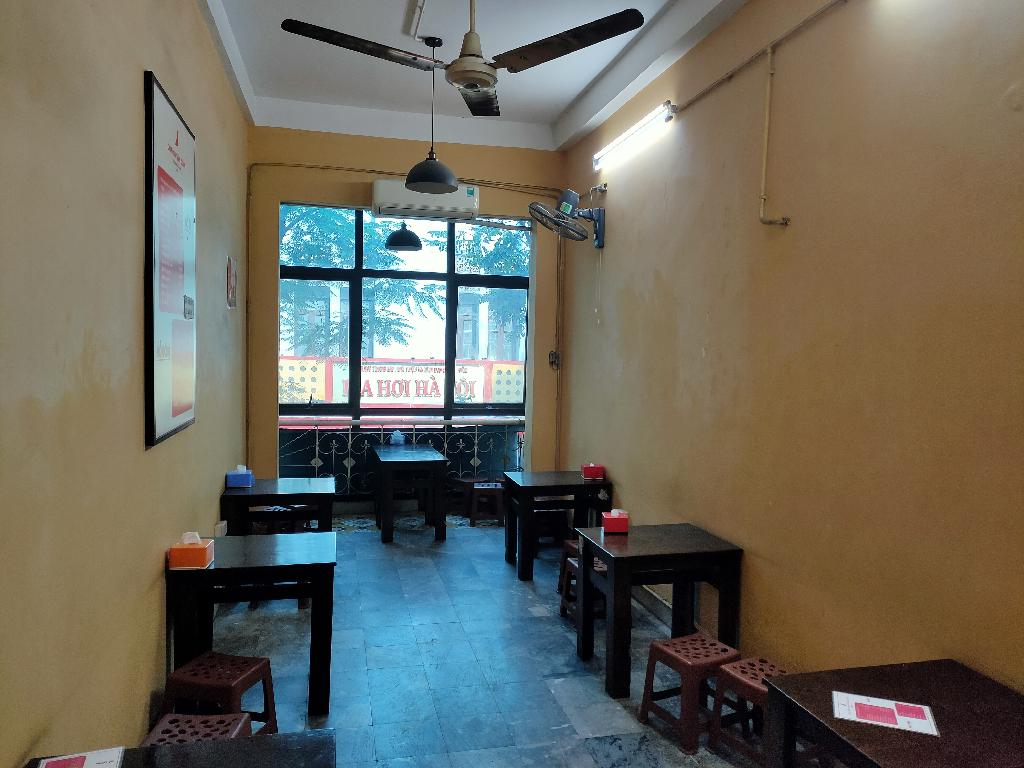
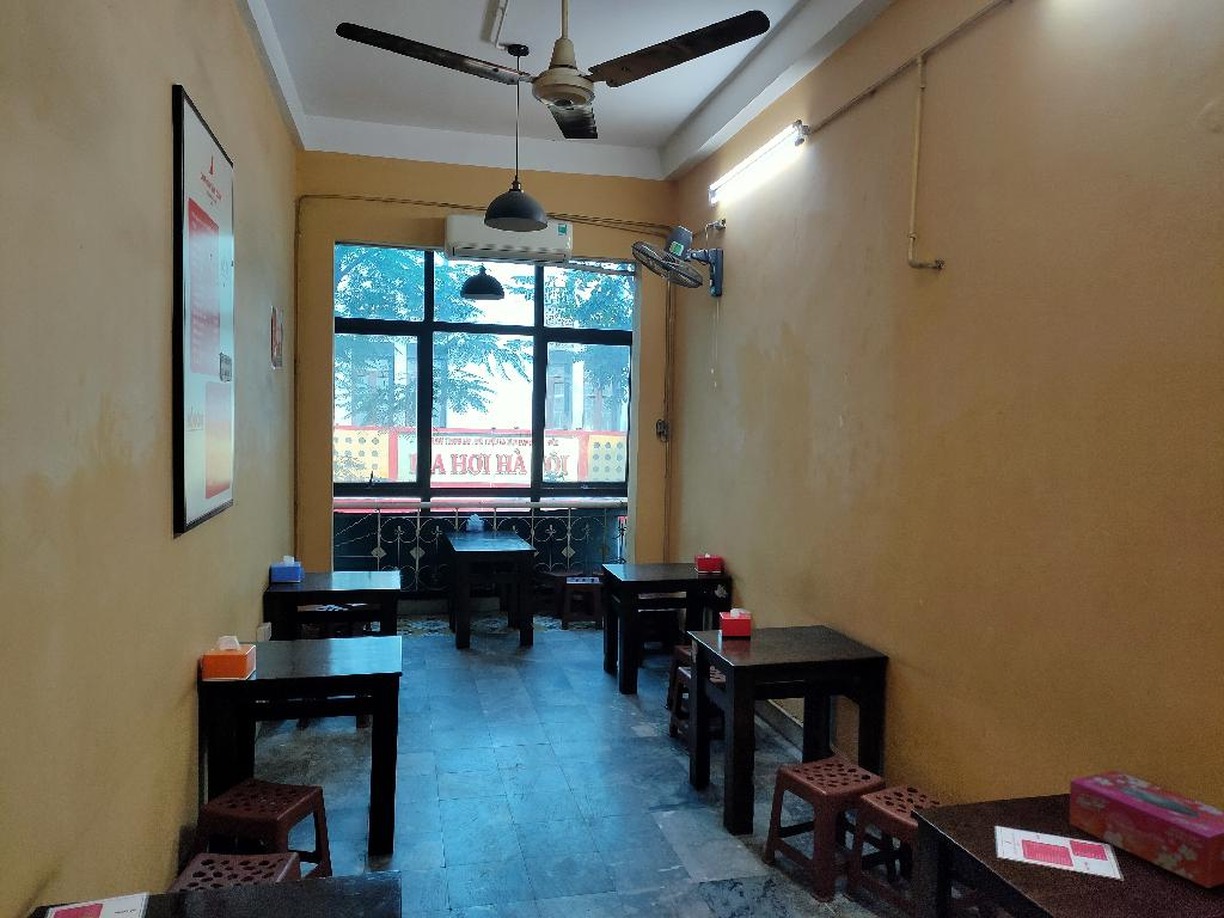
+ tissue box [1069,770,1224,889]
